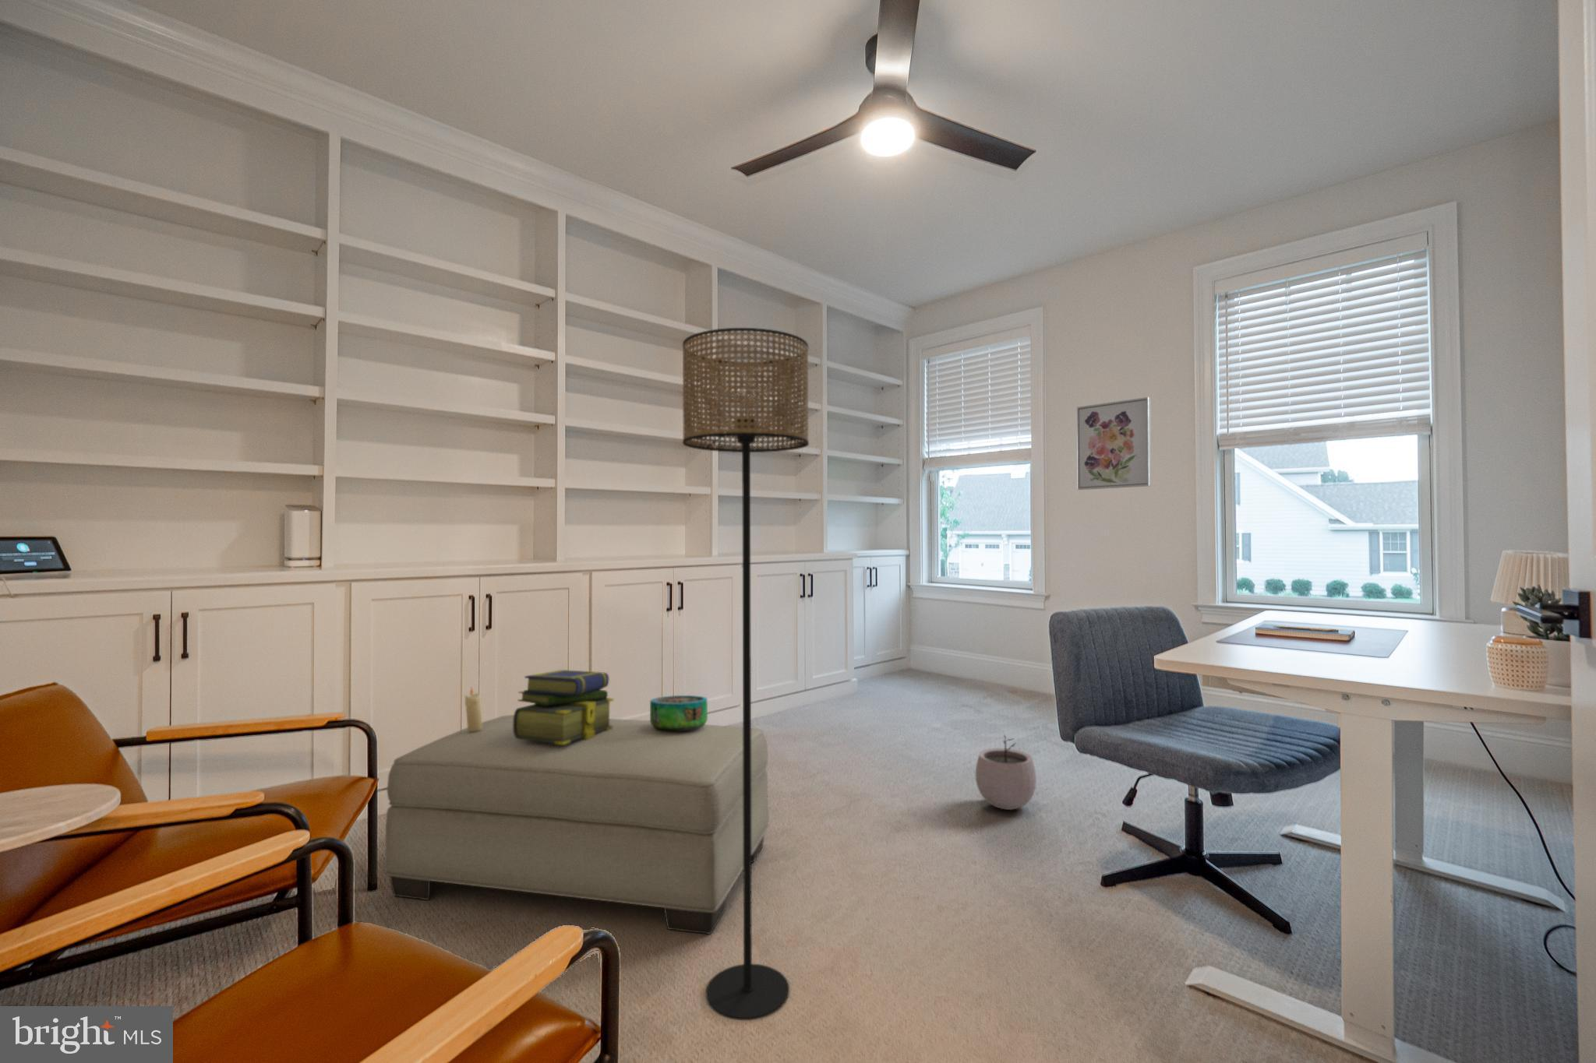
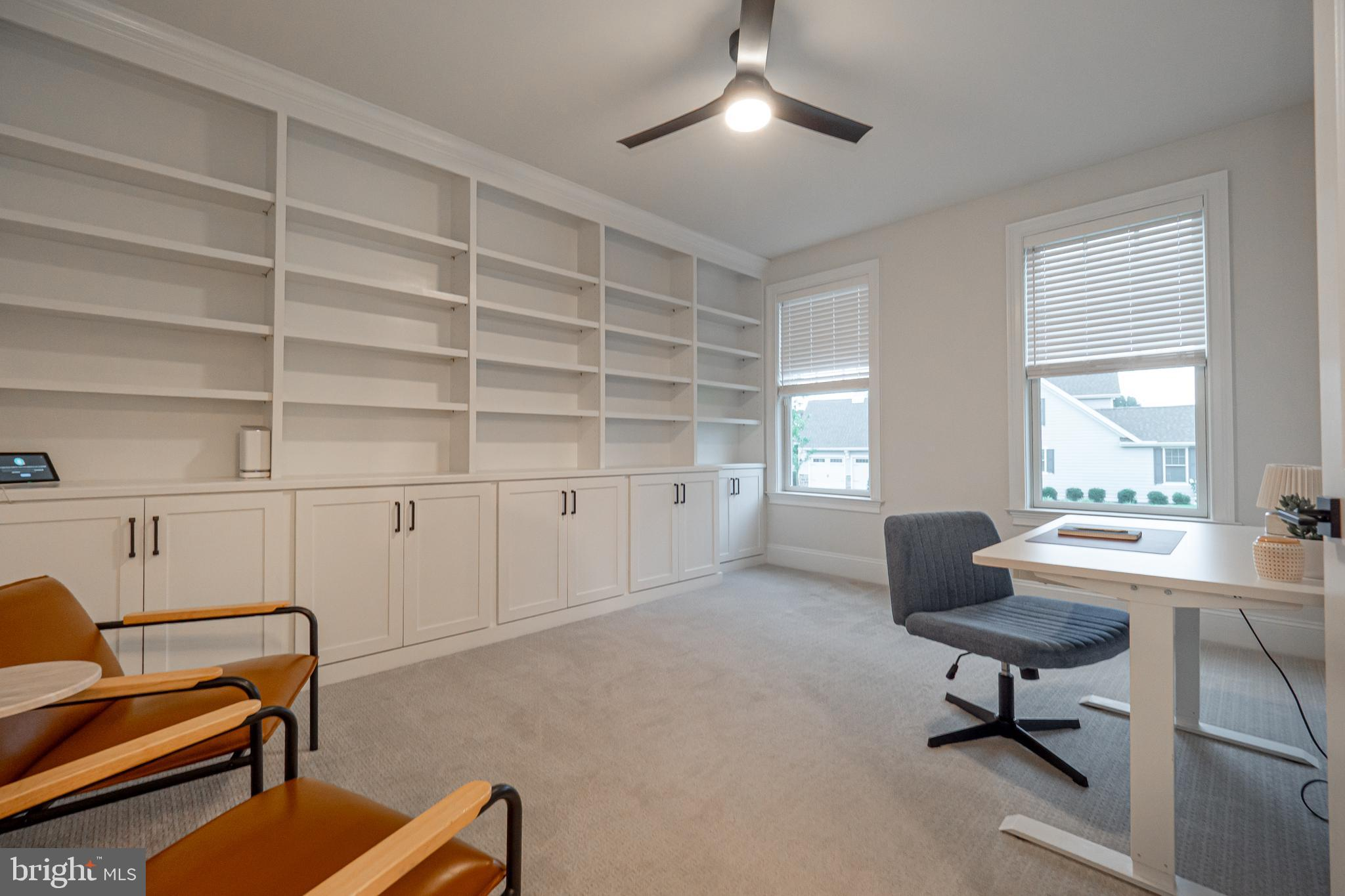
- stack of books [513,669,615,745]
- ottoman [384,714,770,935]
- decorative bowl [649,695,708,731]
- plant pot [975,733,1037,810]
- candle [464,686,483,732]
- floor lamp [682,327,809,1021]
- wall art [1076,396,1152,491]
